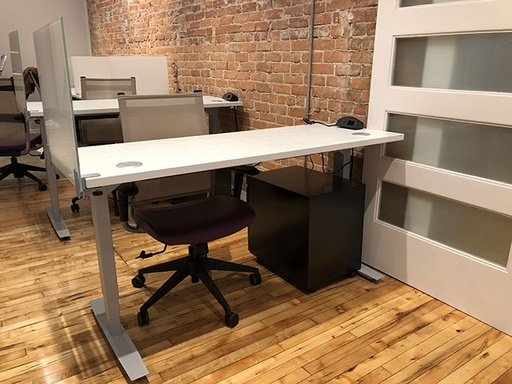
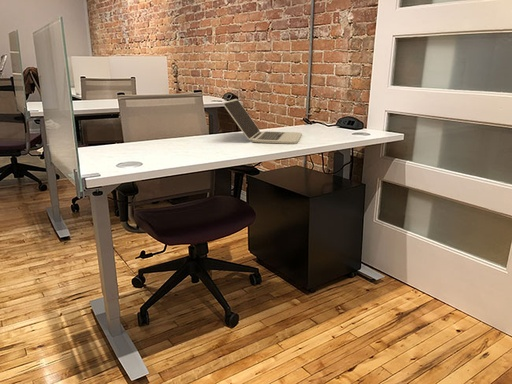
+ laptop [222,98,303,145]
